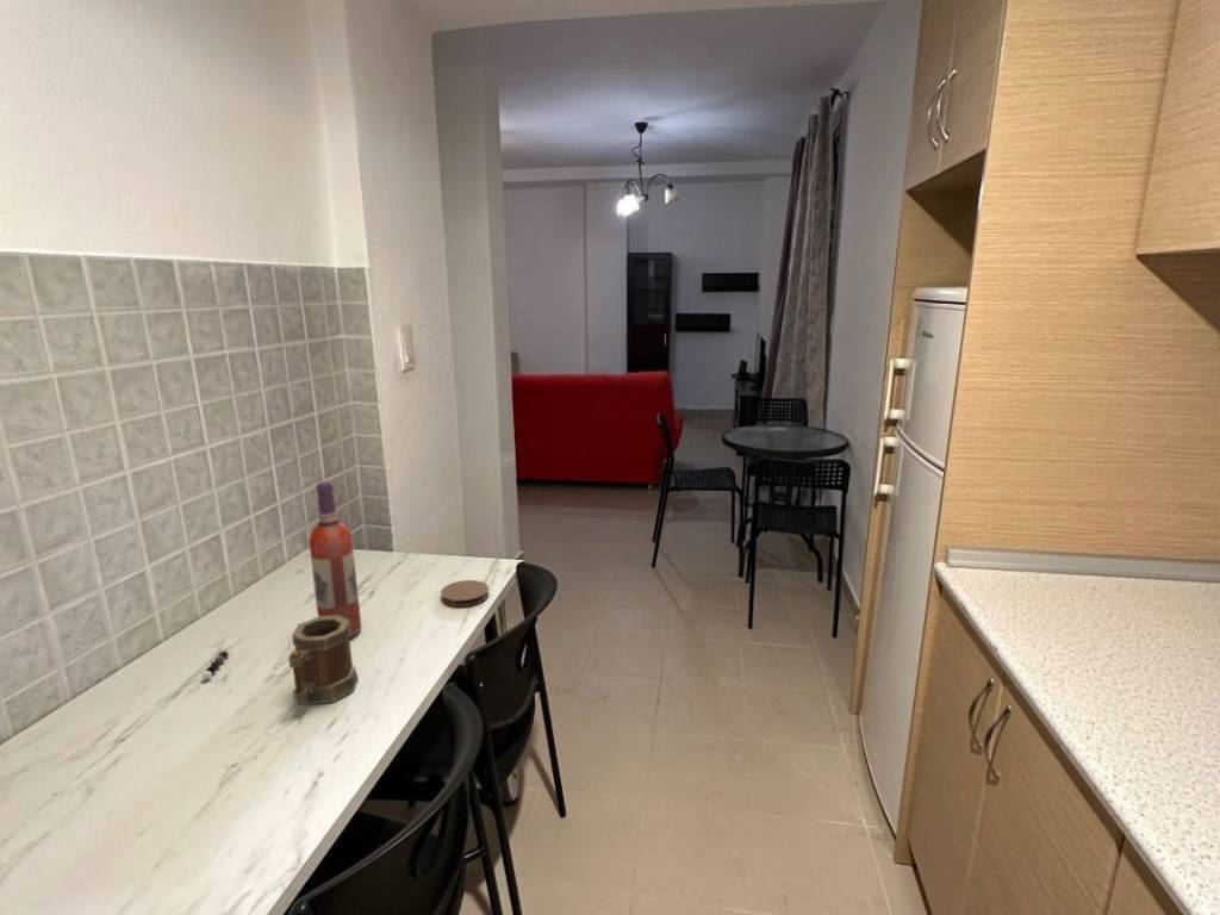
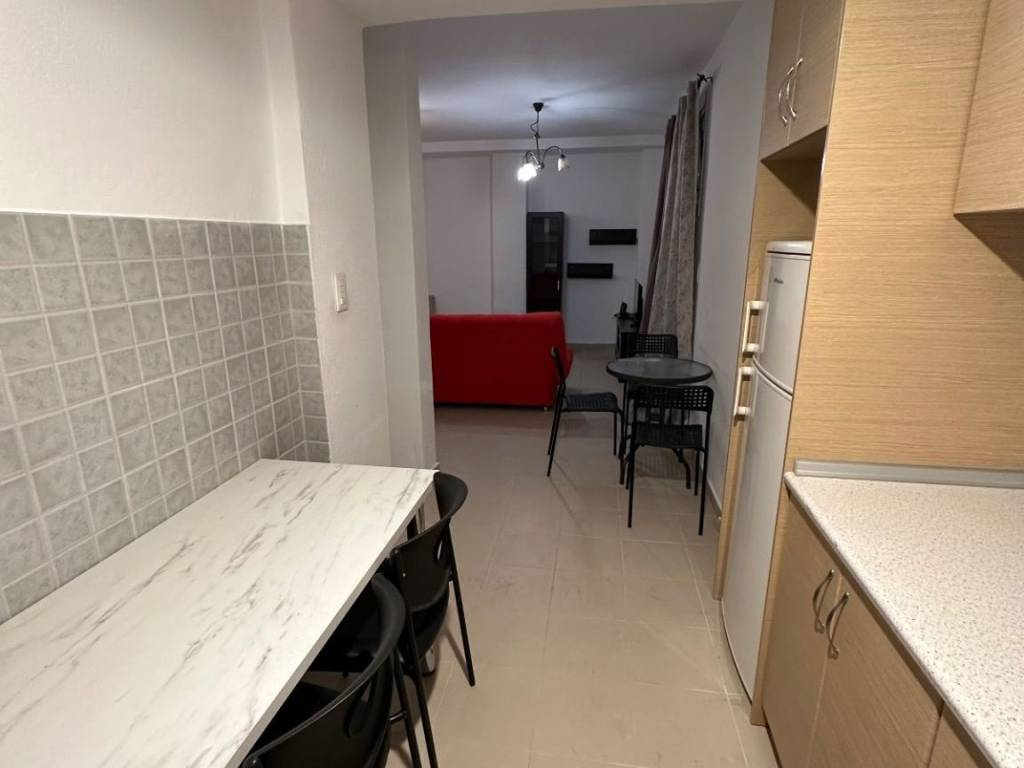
- pepper shaker [200,649,230,680]
- wine bottle [307,479,363,639]
- coaster [440,579,490,608]
- mug [287,615,360,705]
